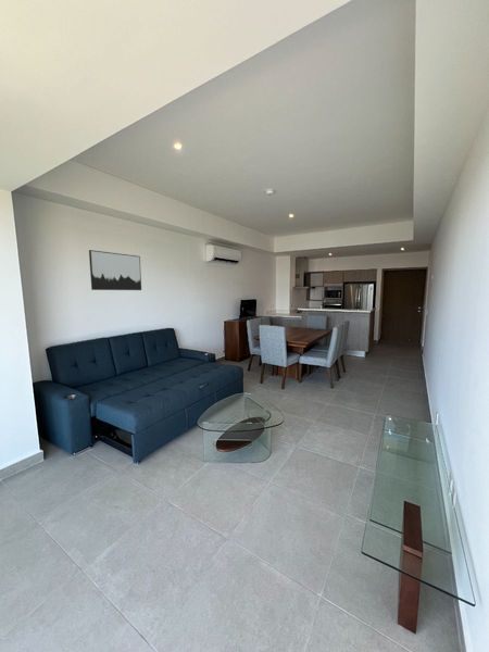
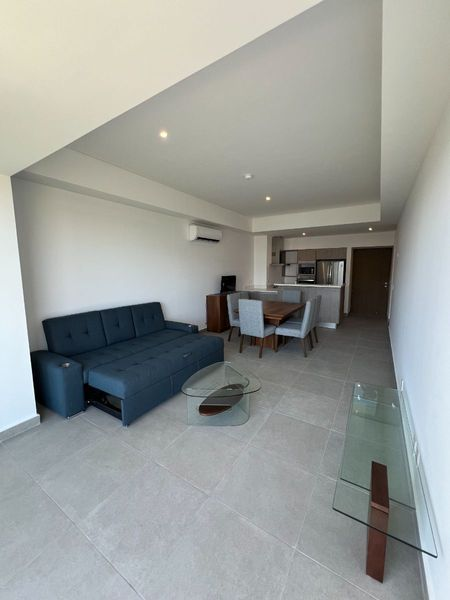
- wall art [88,249,142,291]
